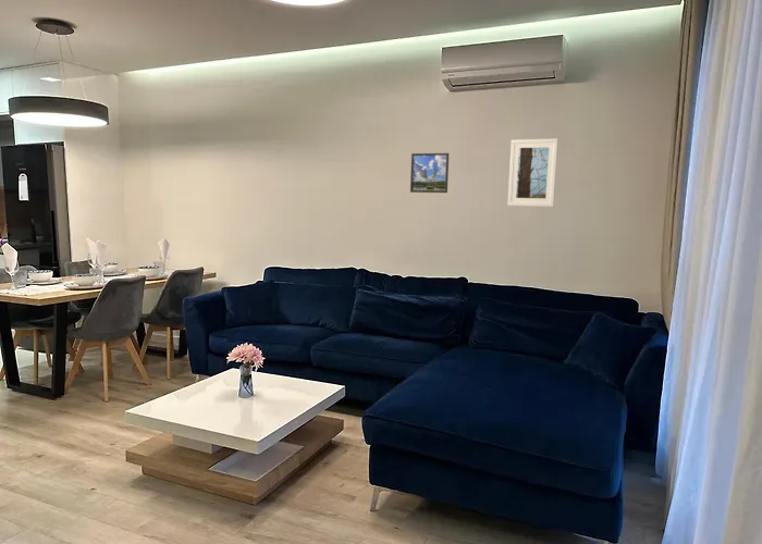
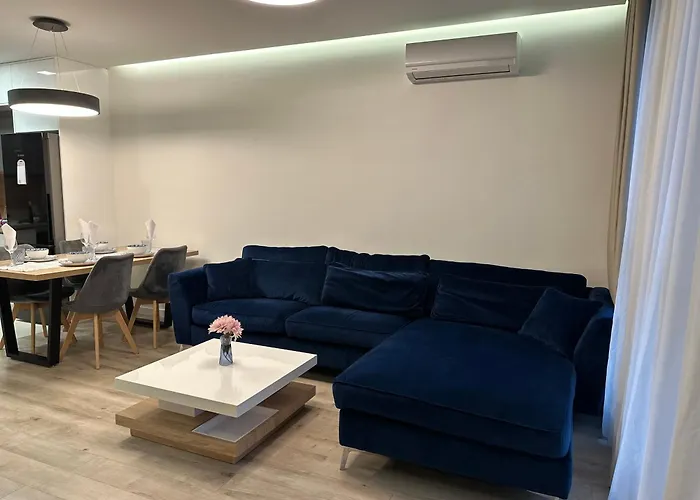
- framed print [507,138,560,208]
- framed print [409,152,450,194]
